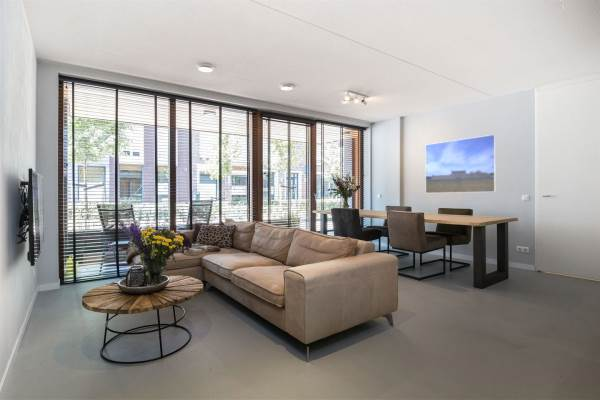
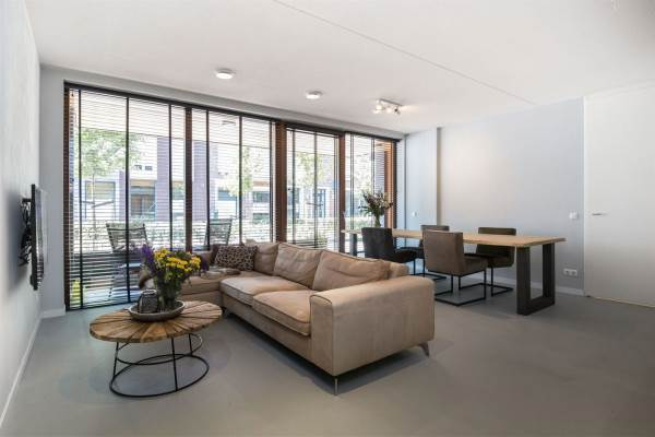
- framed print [424,134,497,194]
